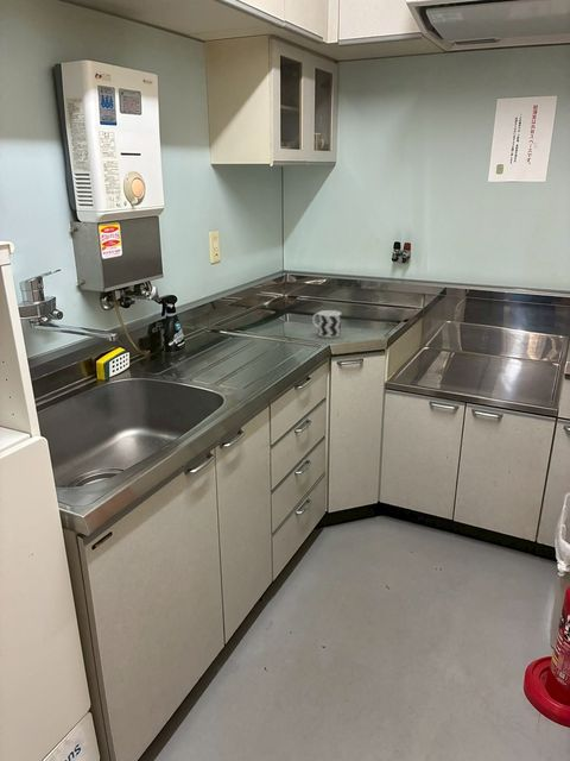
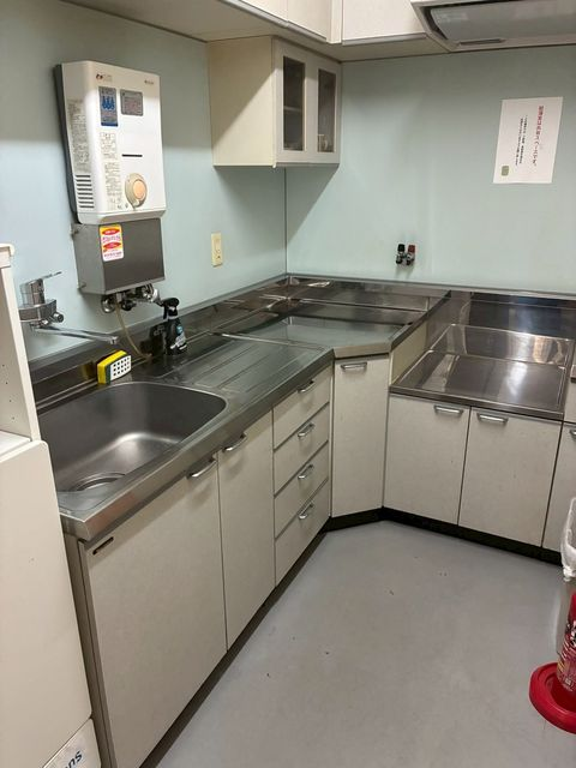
- cup [311,309,342,339]
